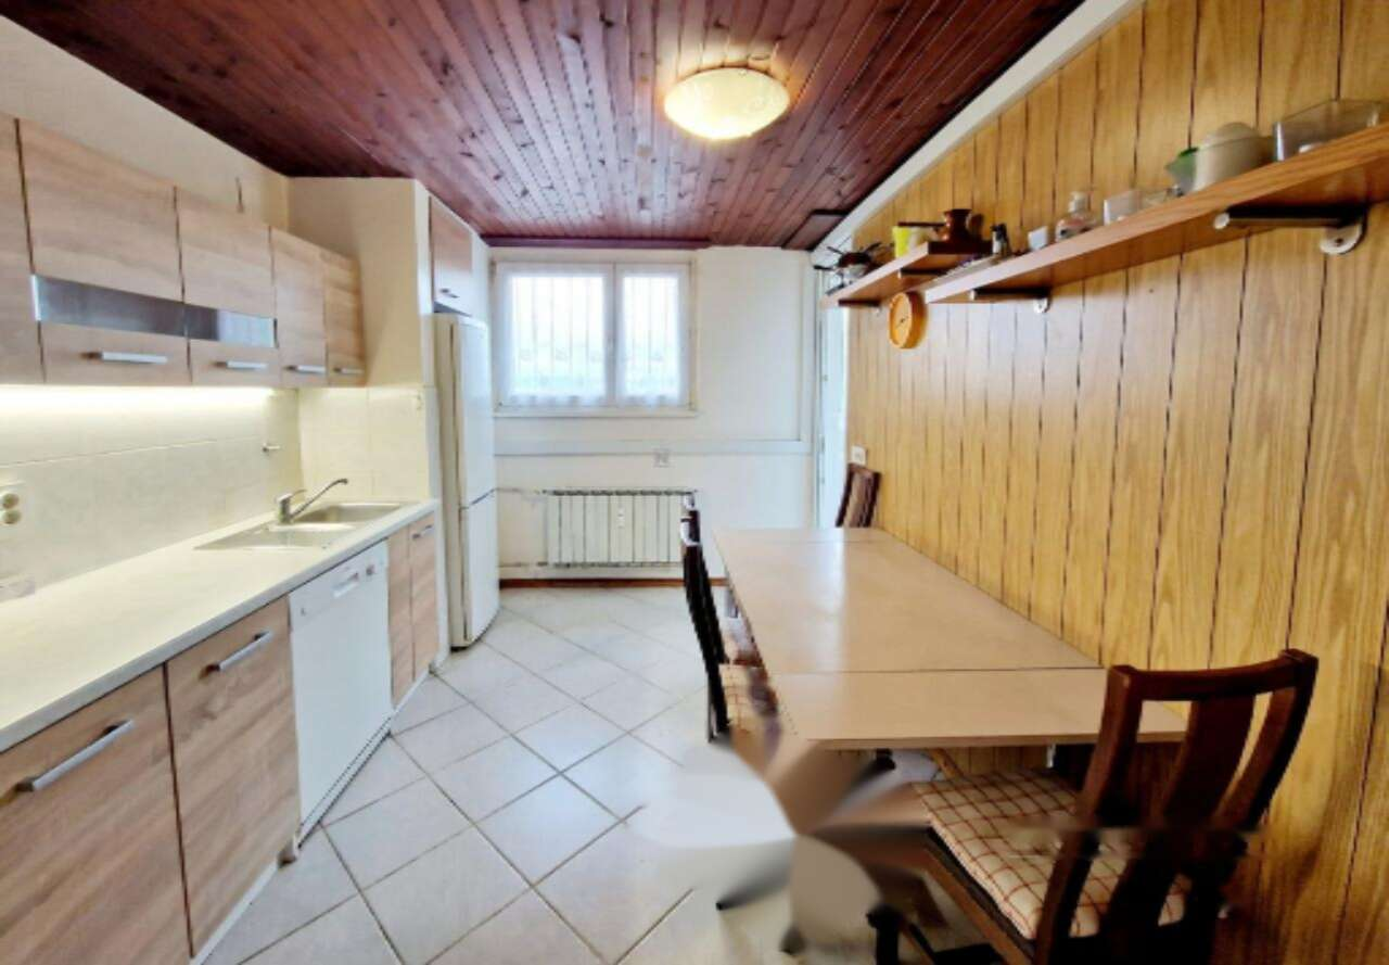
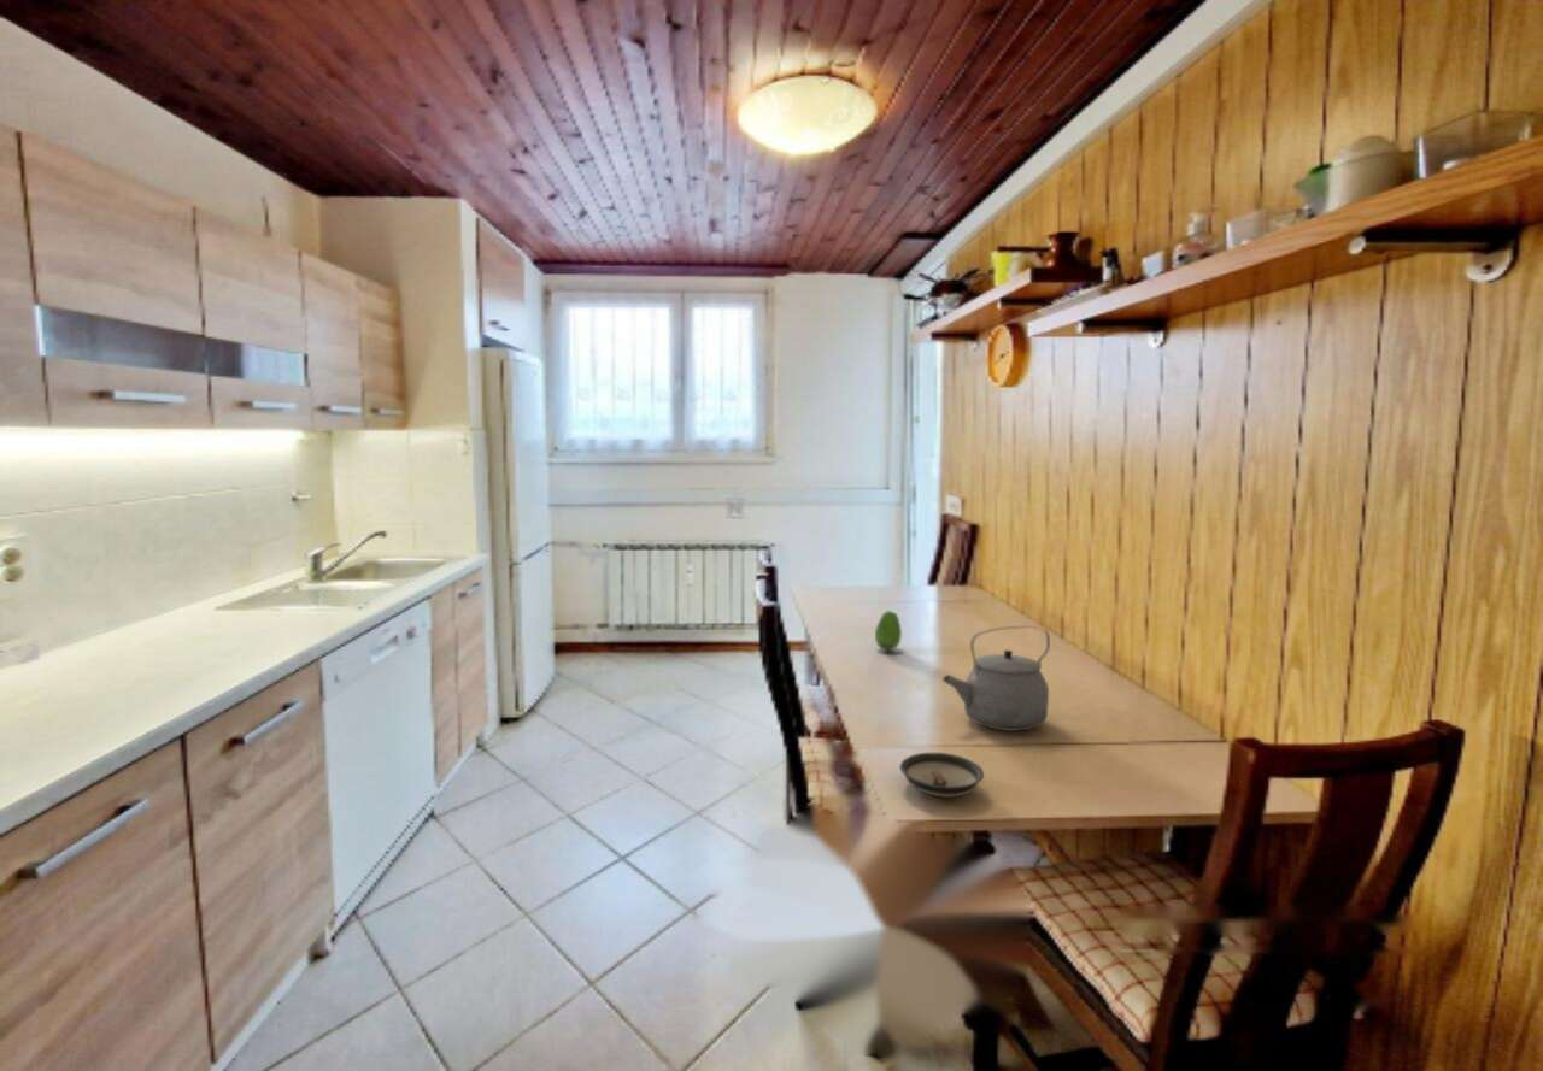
+ tea kettle [941,625,1051,732]
+ fruit [874,610,903,652]
+ saucer [898,752,985,799]
